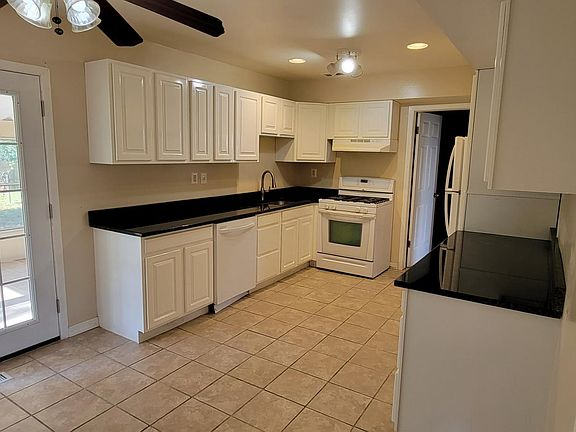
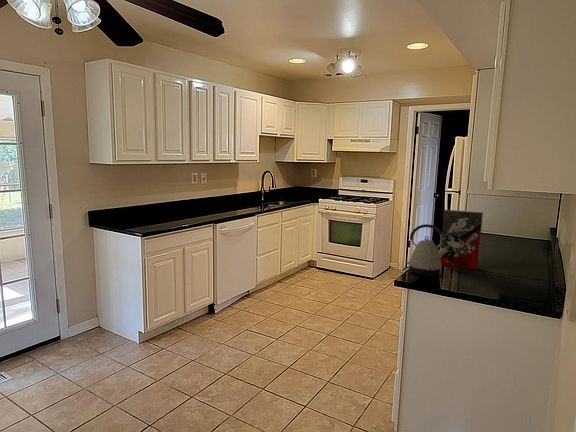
+ cereal box [440,209,484,271]
+ kettle [405,223,448,277]
